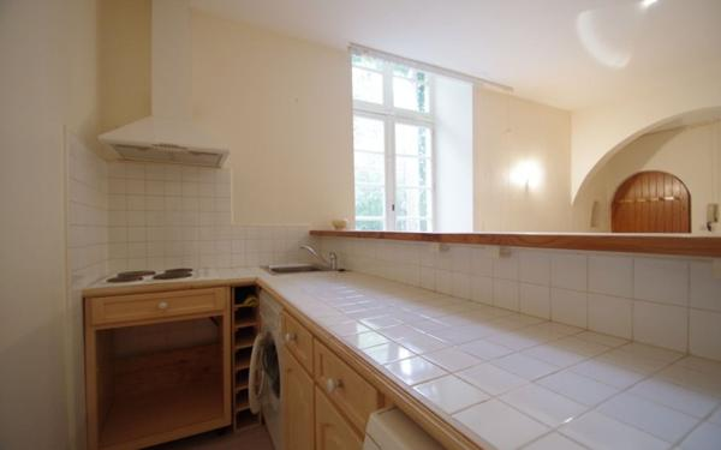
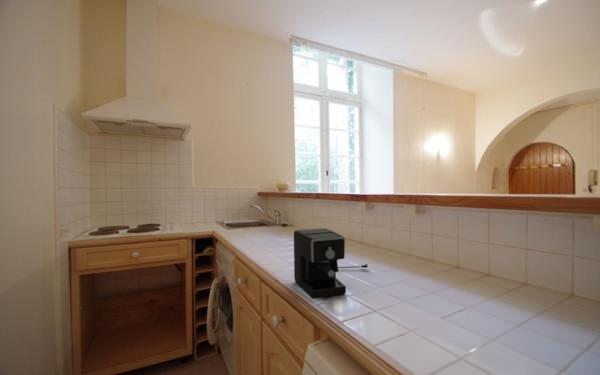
+ coffee maker [293,227,368,300]
